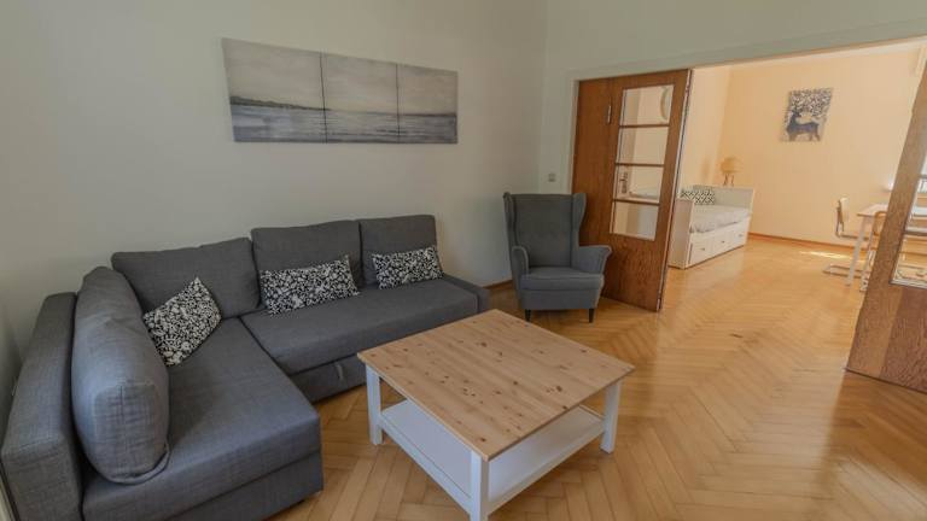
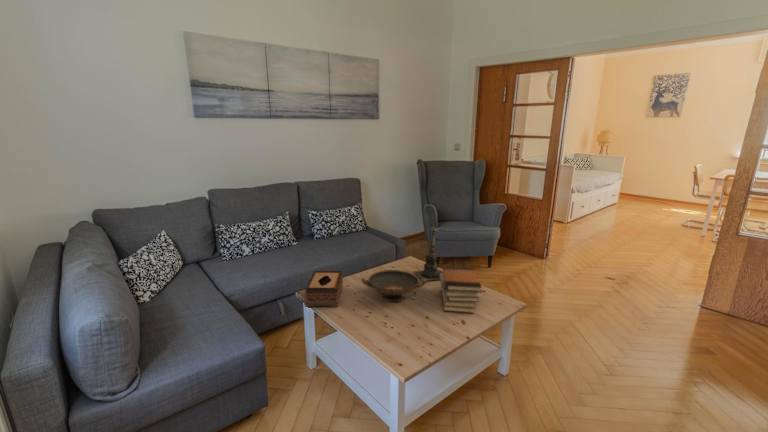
+ candle holder [413,224,443,282]
+ book stack [440,266,483,314]
+ decorative bowl [360,269,428,303]
+ tissue box [304,270,344,308]
